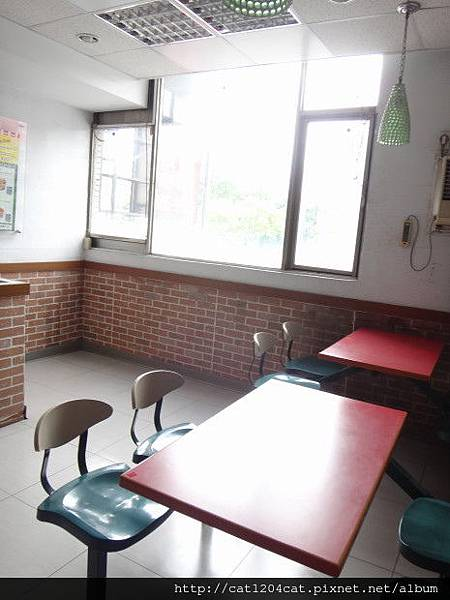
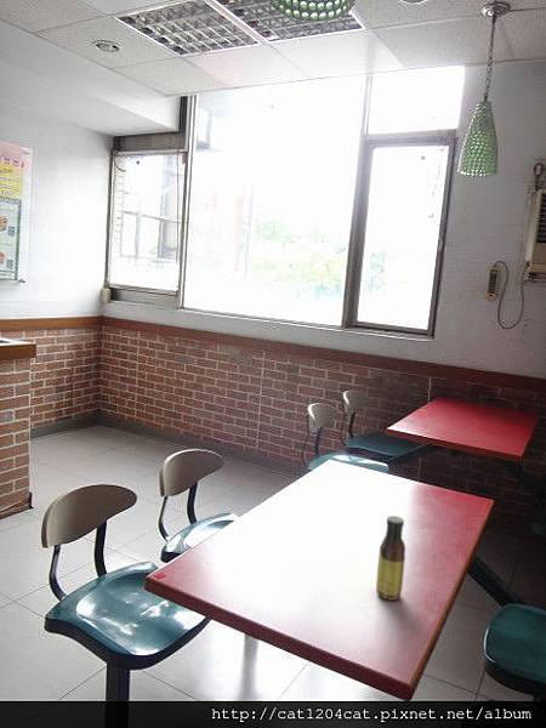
+ sauce bottle [375,514,406,602]
